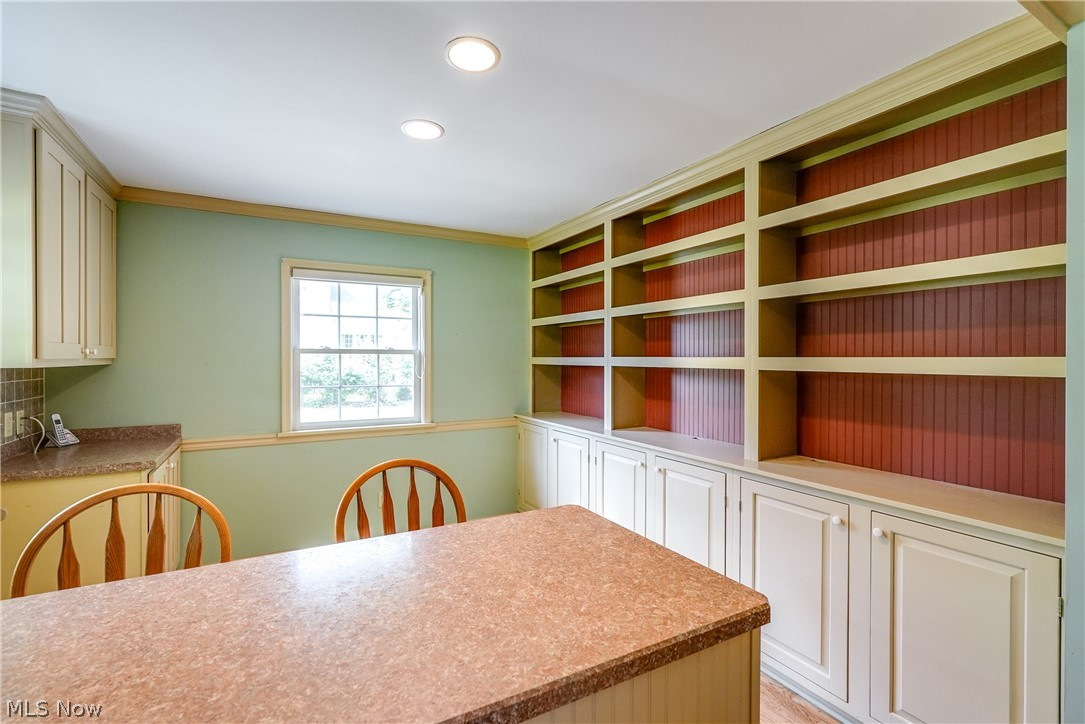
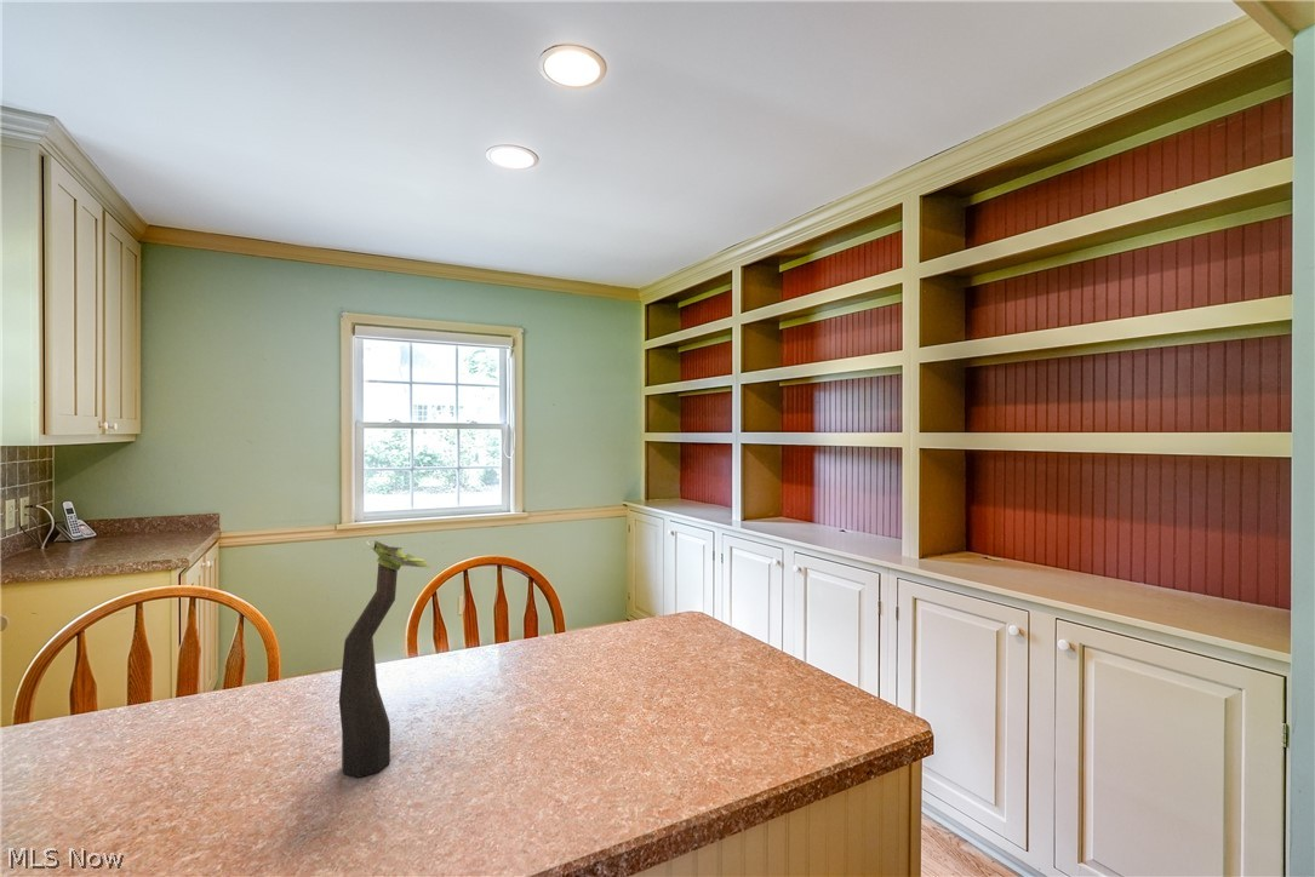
+ plant [338,539,430,779]
